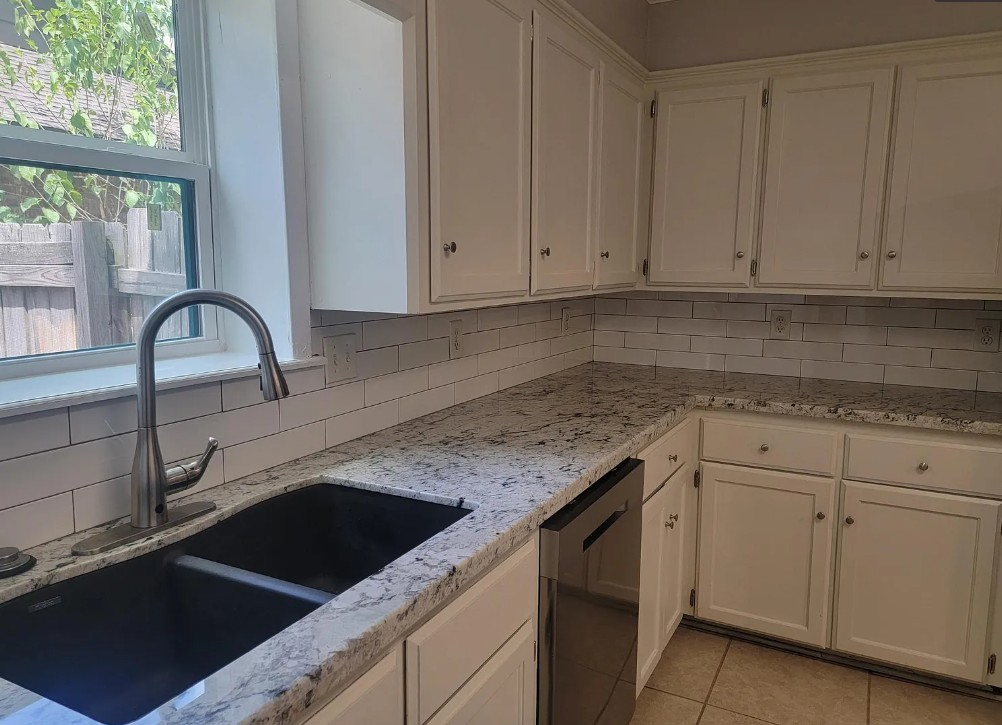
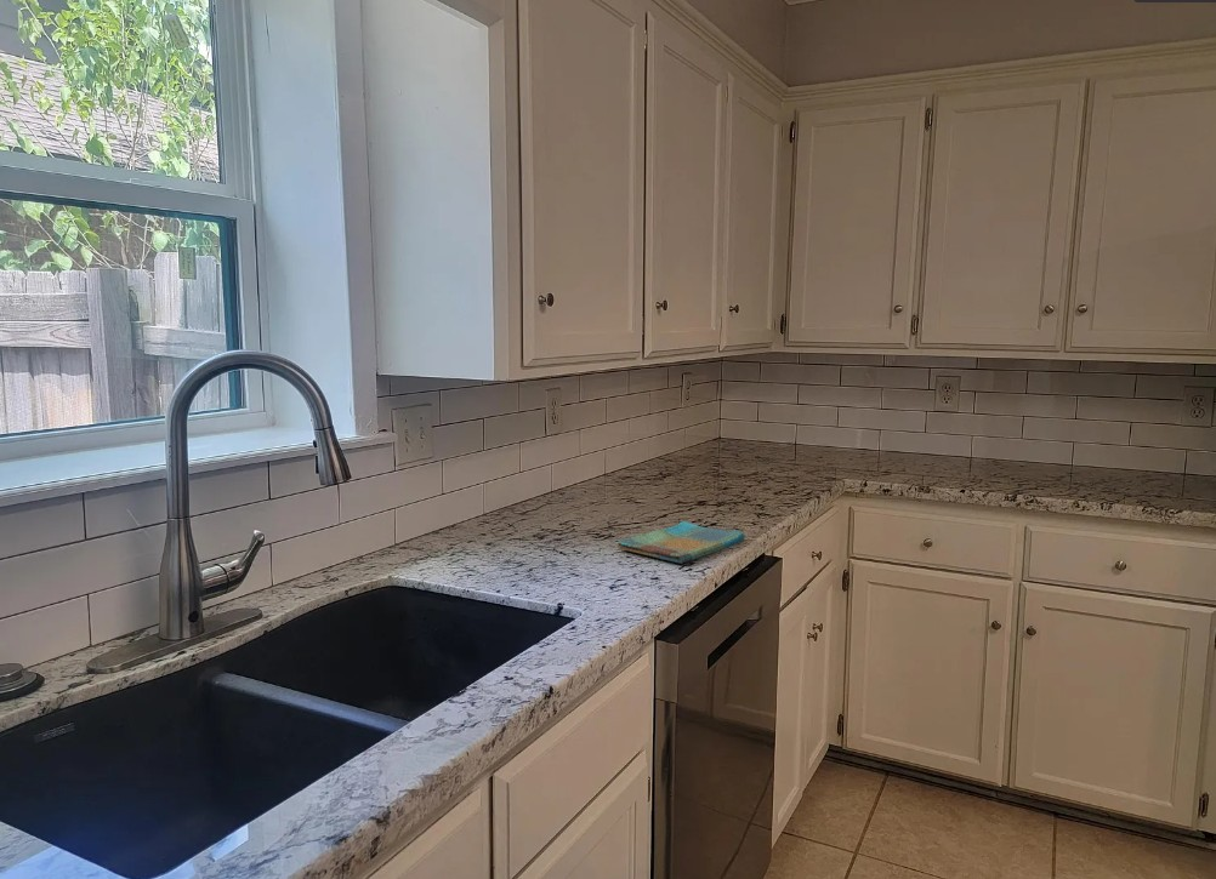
+ dish towel [616,520,746,565]
